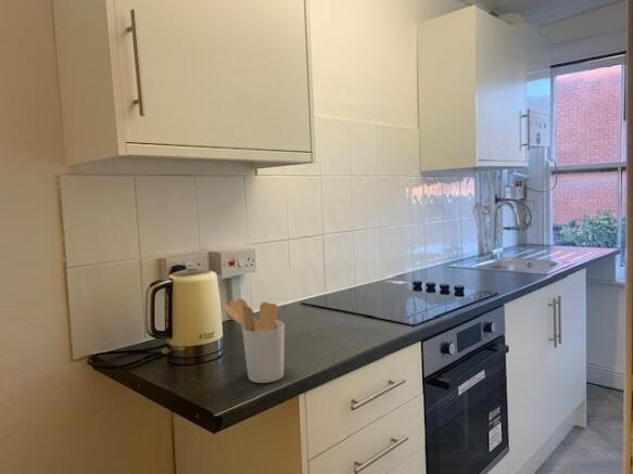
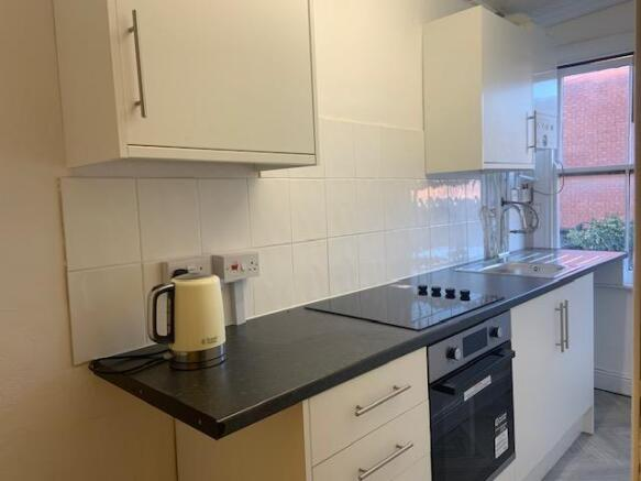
- utensil holder [220,297,286,384]
